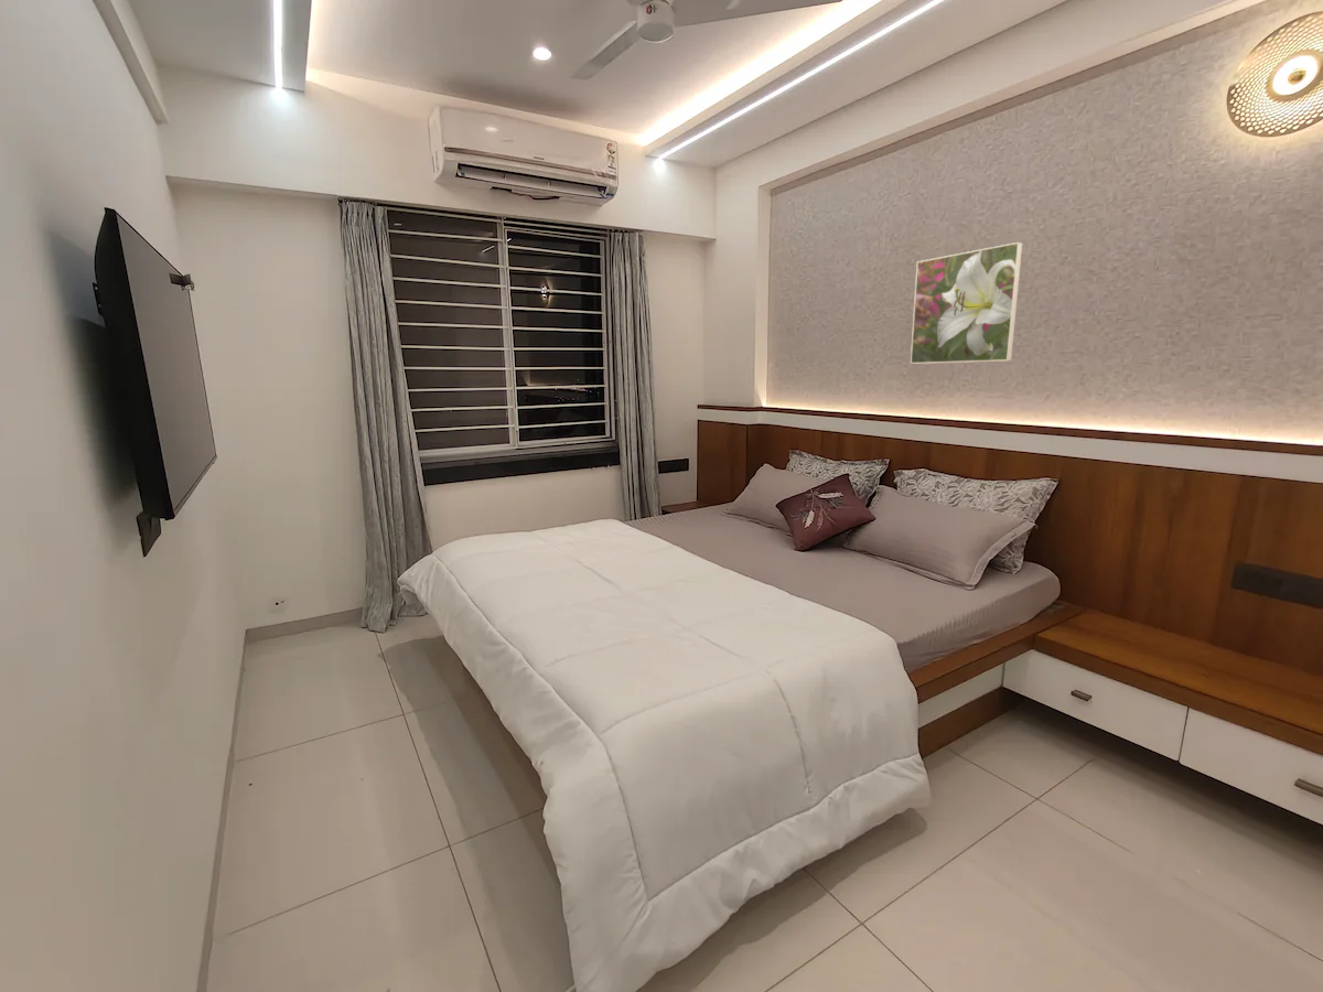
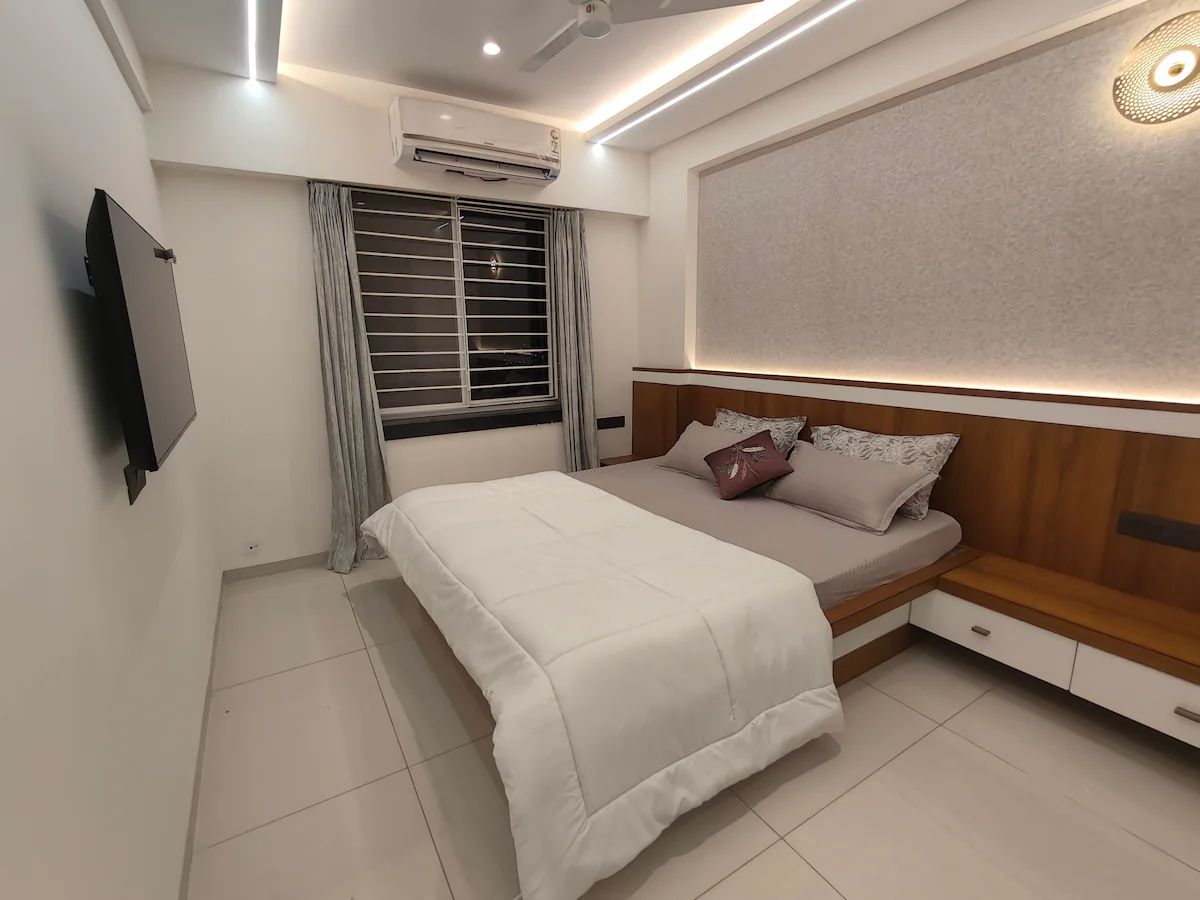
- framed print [910,241,1023,365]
